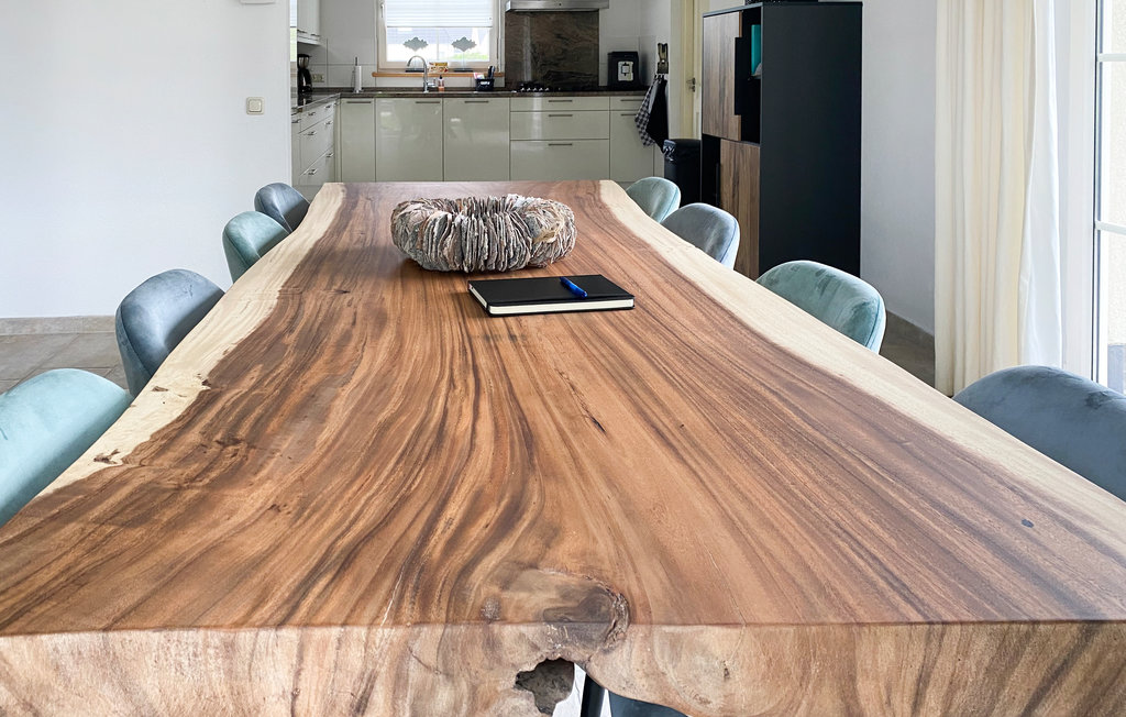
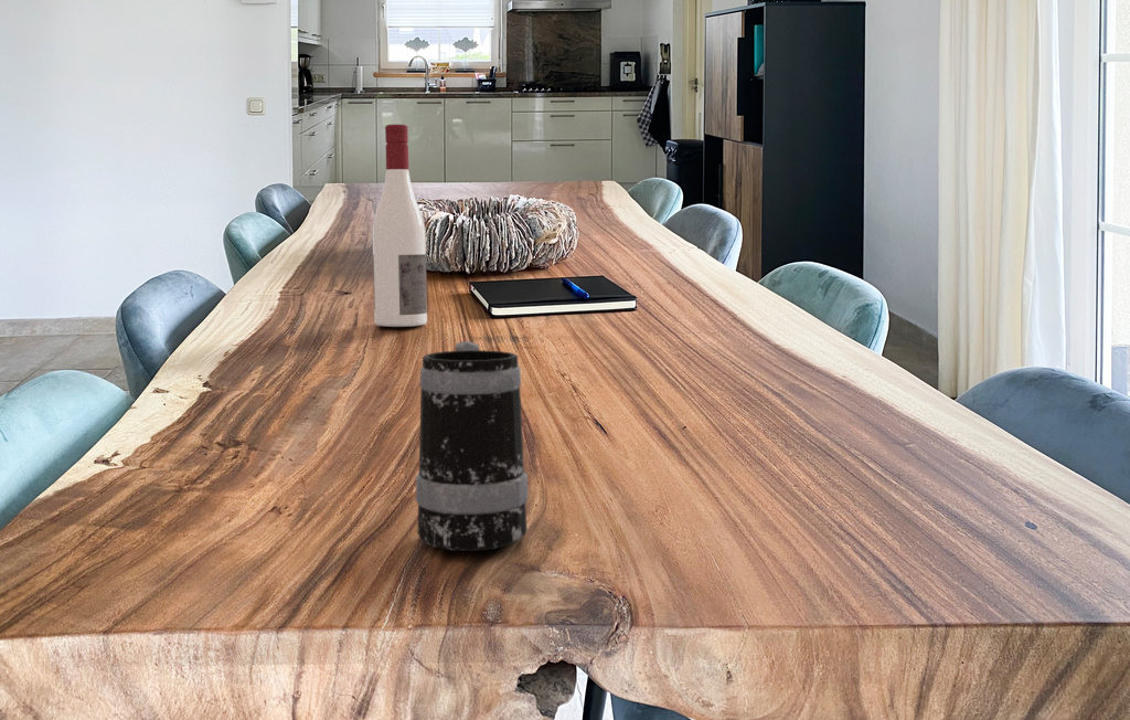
+ mug [415,340,529,552]
+ alcohol [371,124,428,328]
